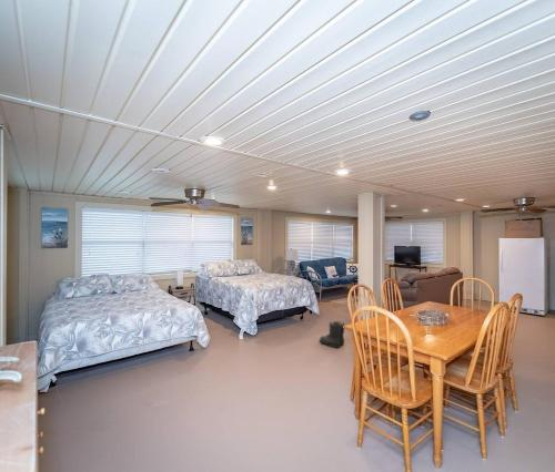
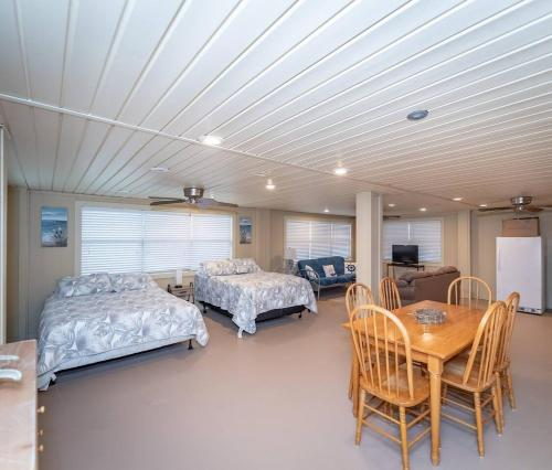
- boots [317,320,346,349]
